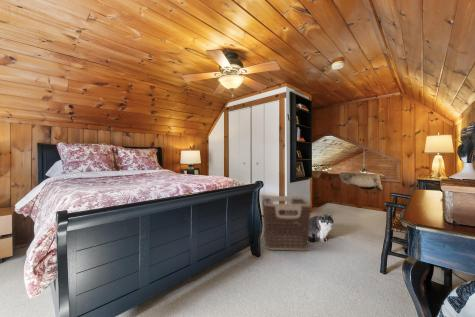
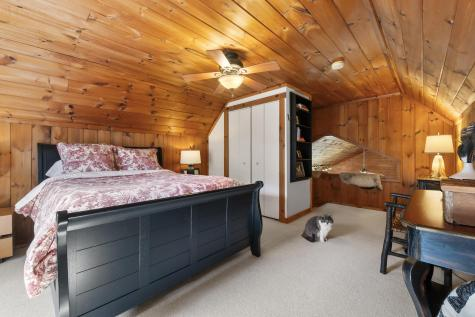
- clothes hamper [261,195,312,251]
